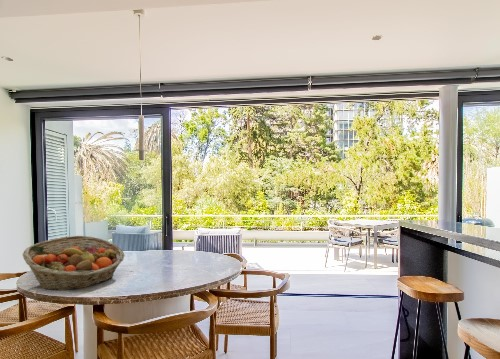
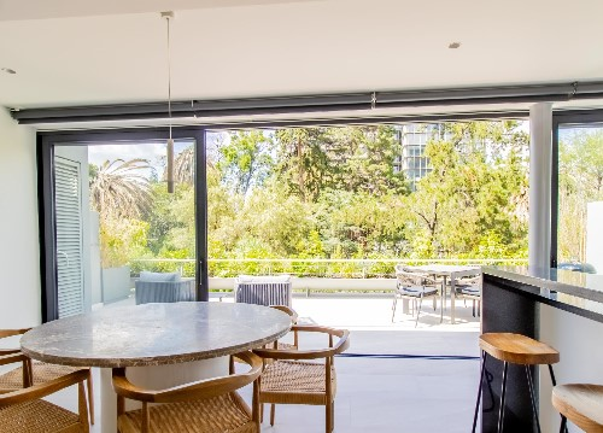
- fruit basket [22,235,125,291]
